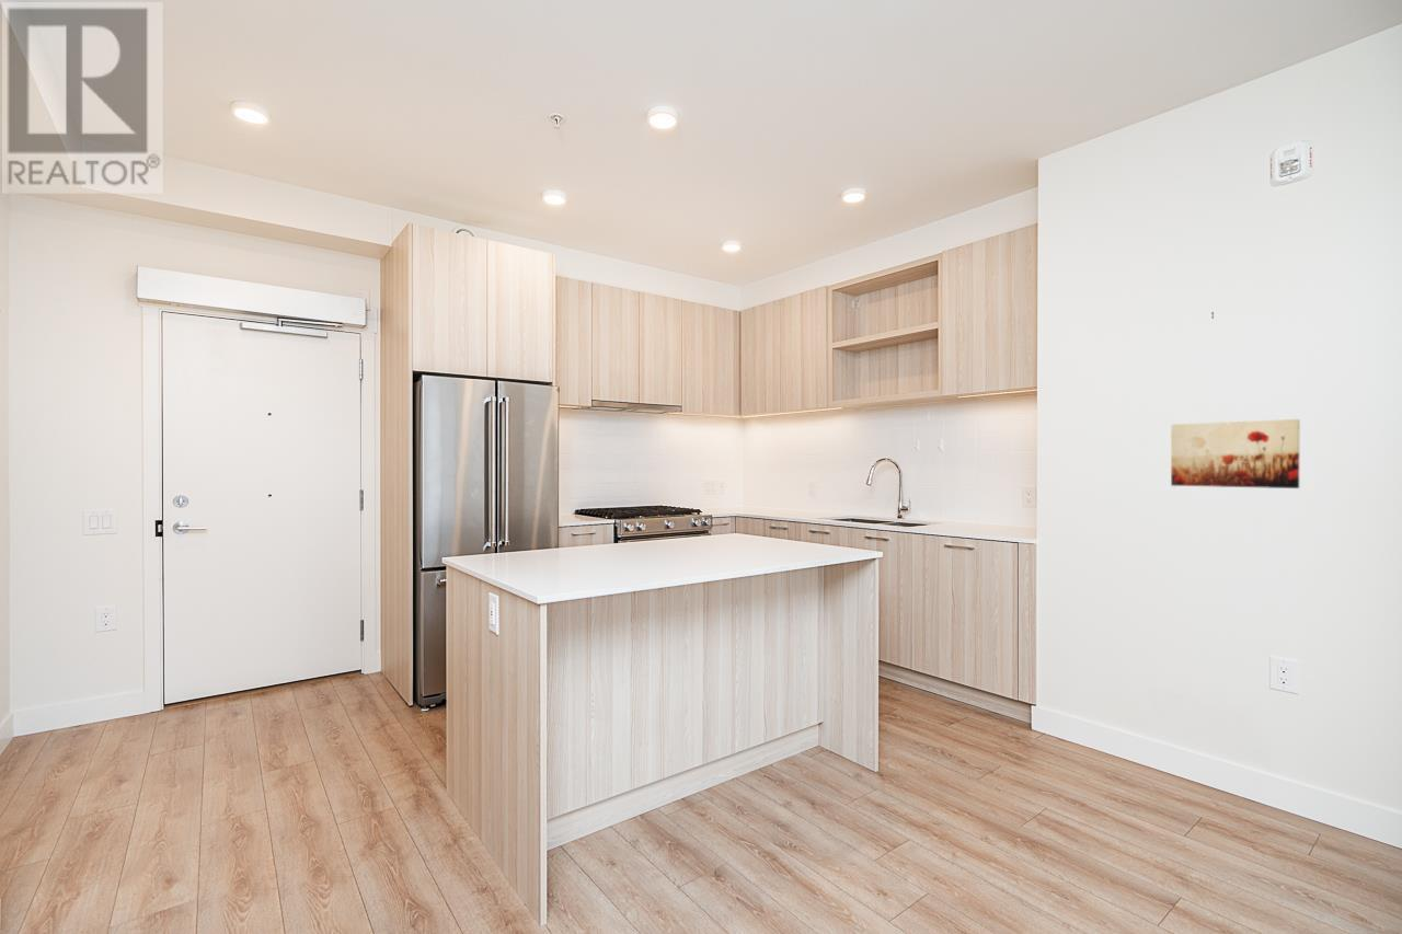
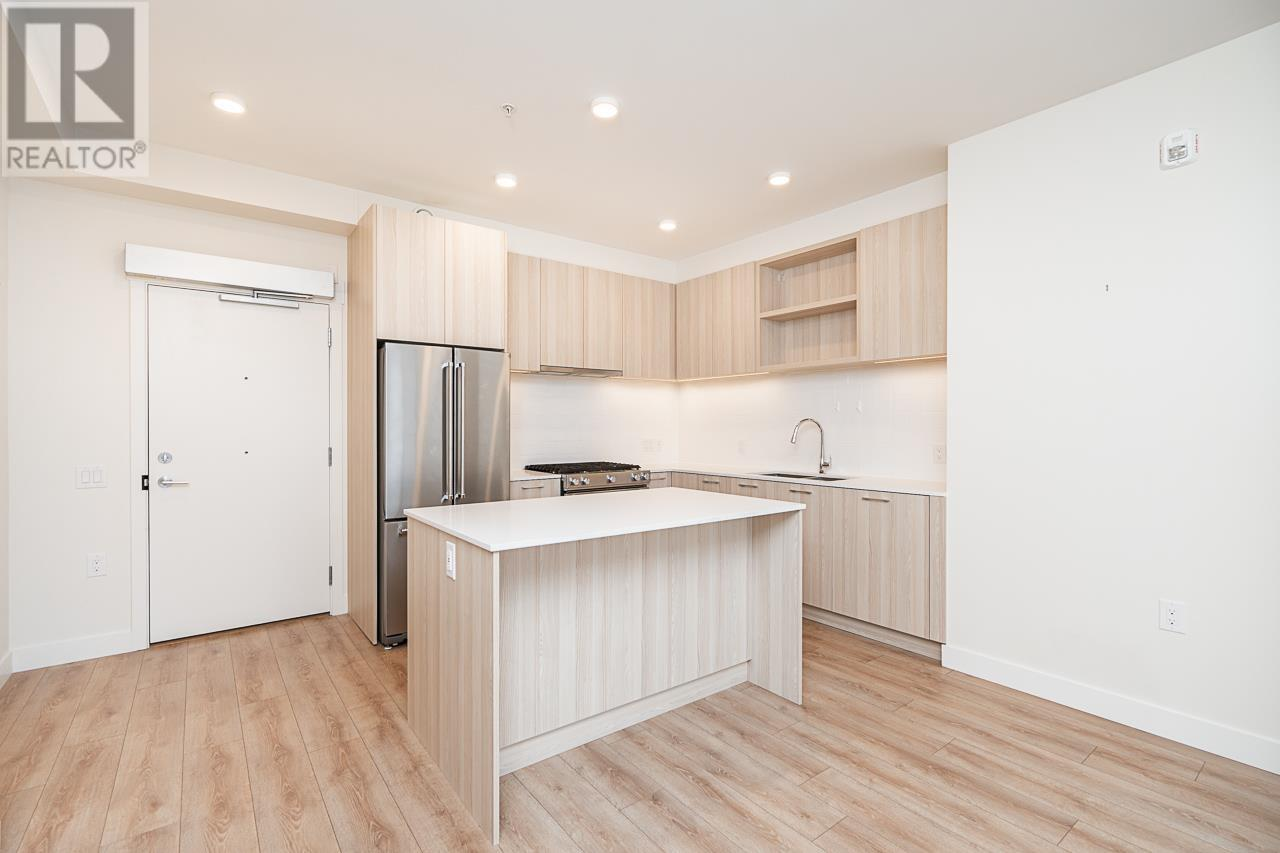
- wall art [1170,418,1301,489]
